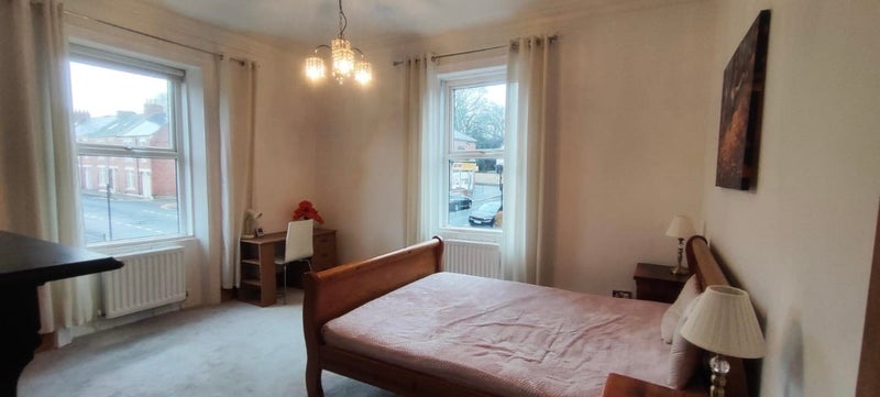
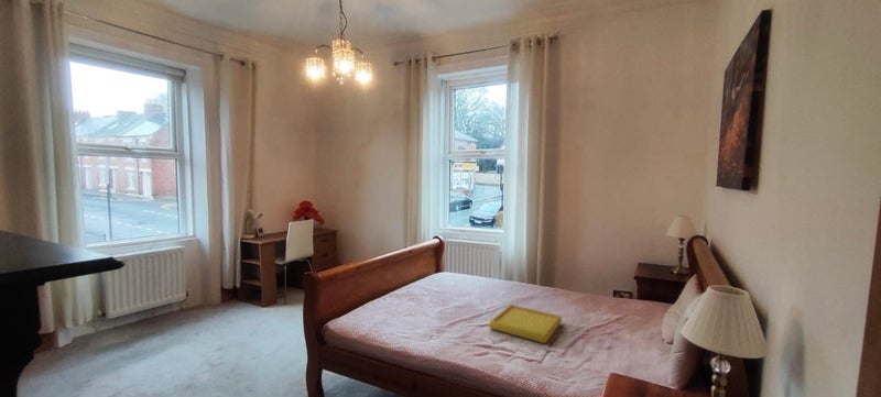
+ serving tray [487,304,564,345]
